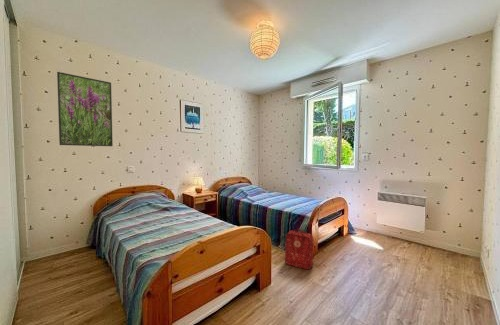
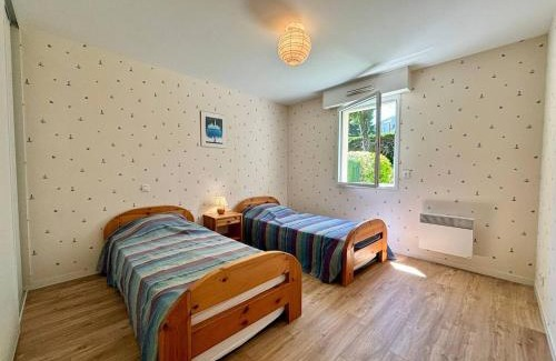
- backpack [284,228,316,270]
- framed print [56,71,114,147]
